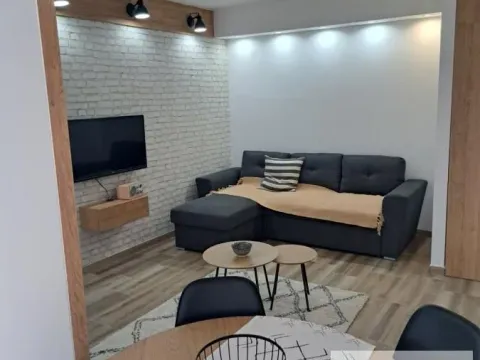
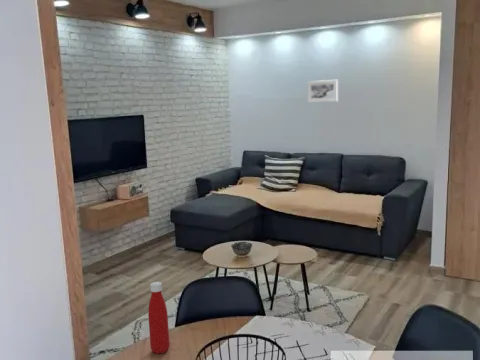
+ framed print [306,79,339,104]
+ bottle [147,281,171,355]
